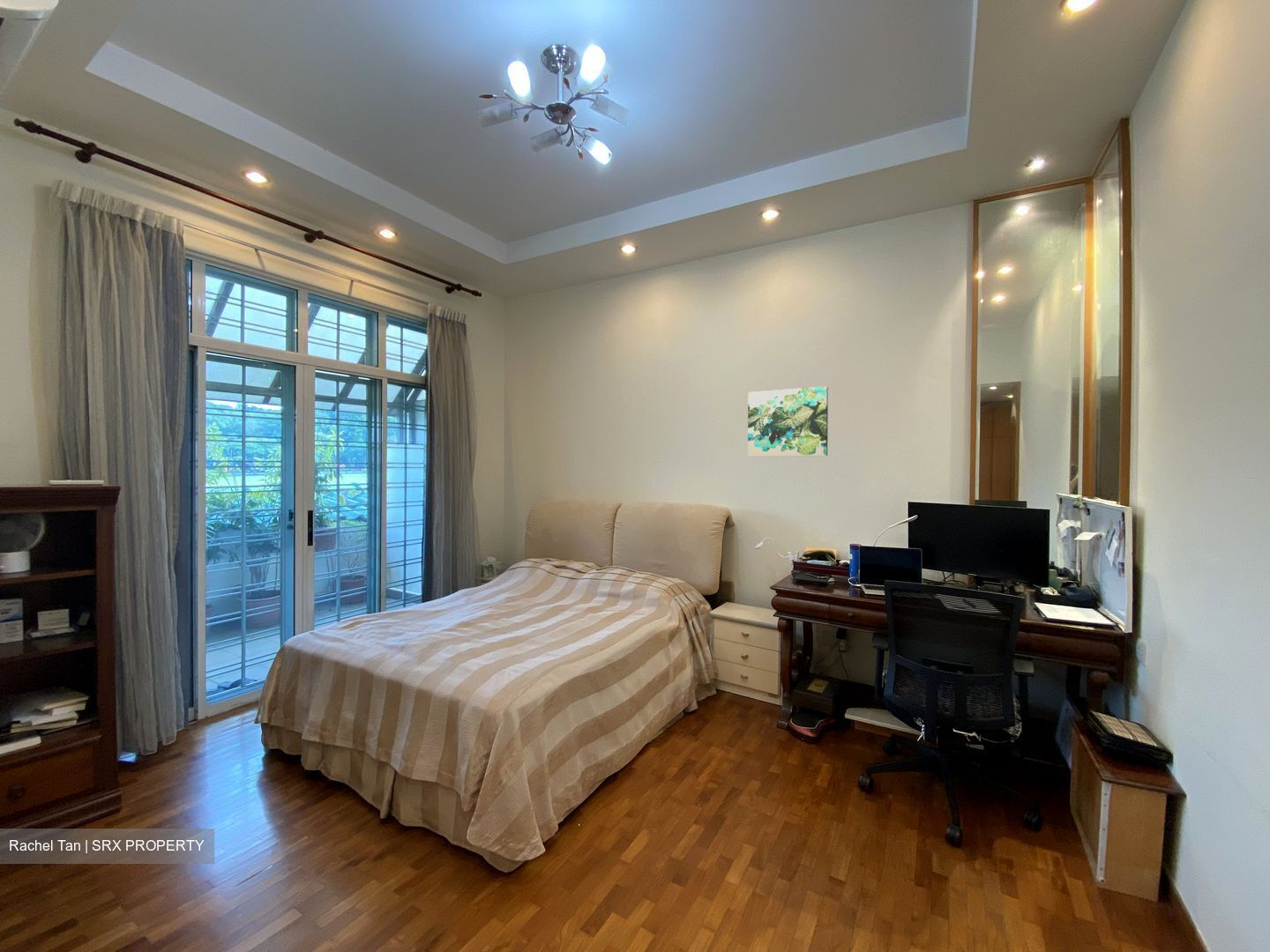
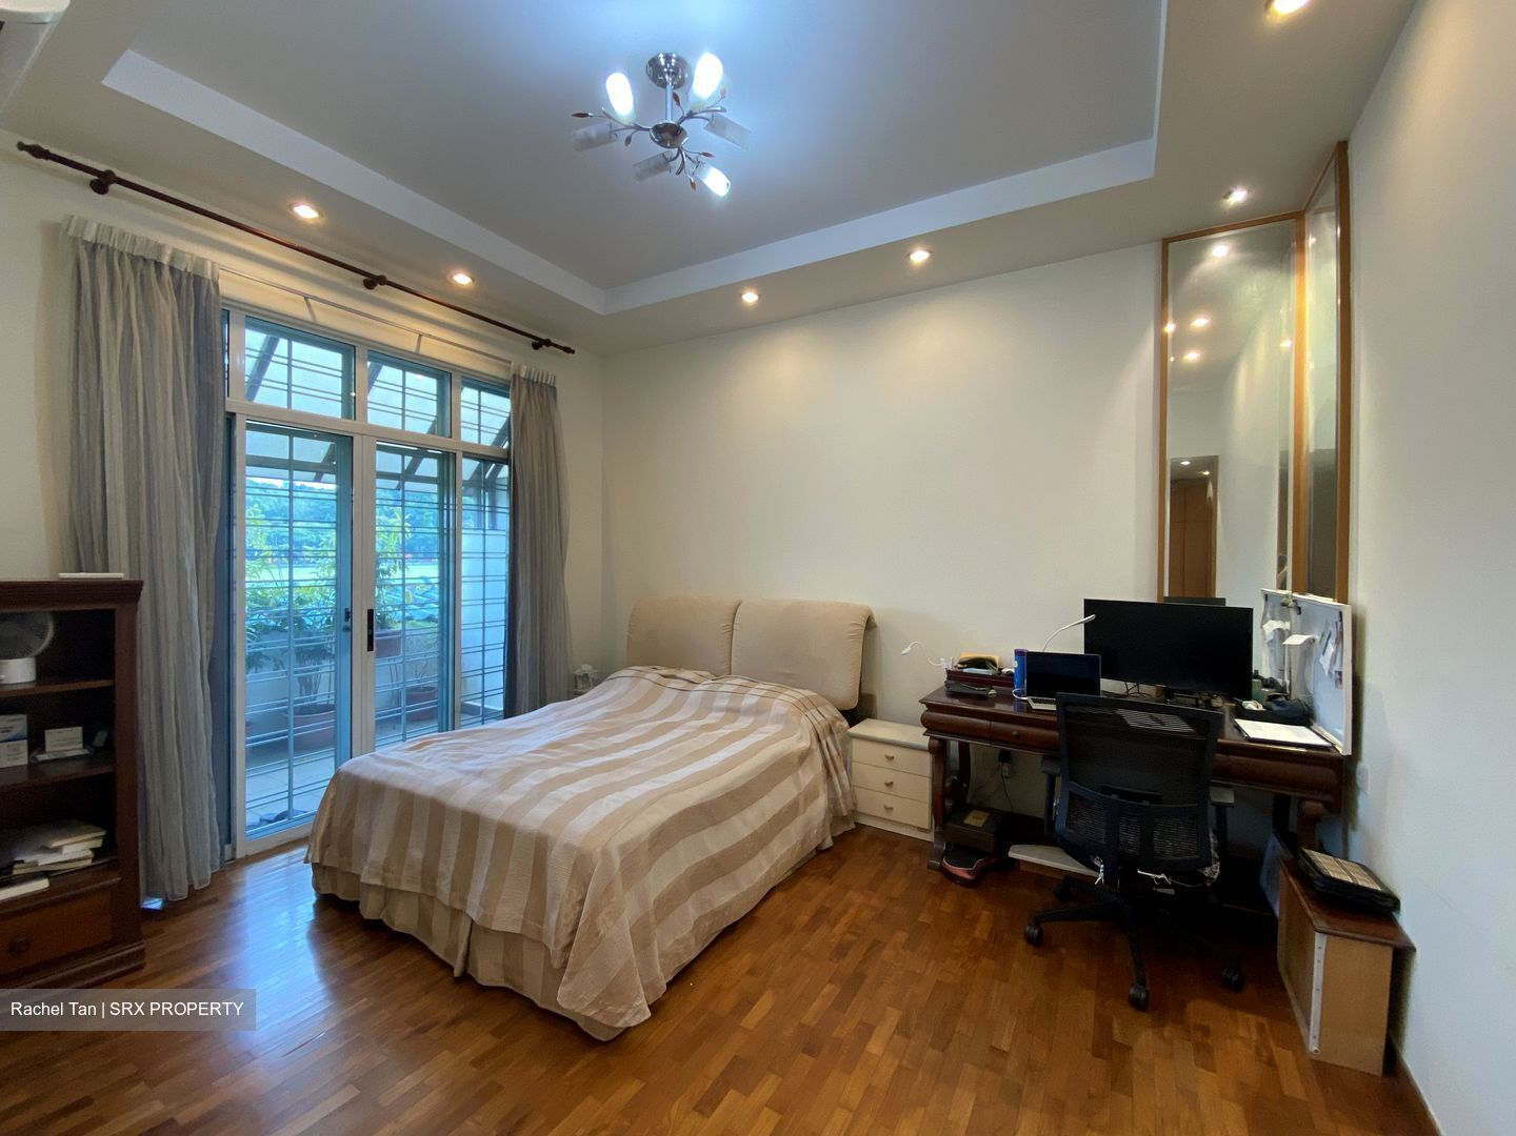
- wall art [747,385,829,457]
